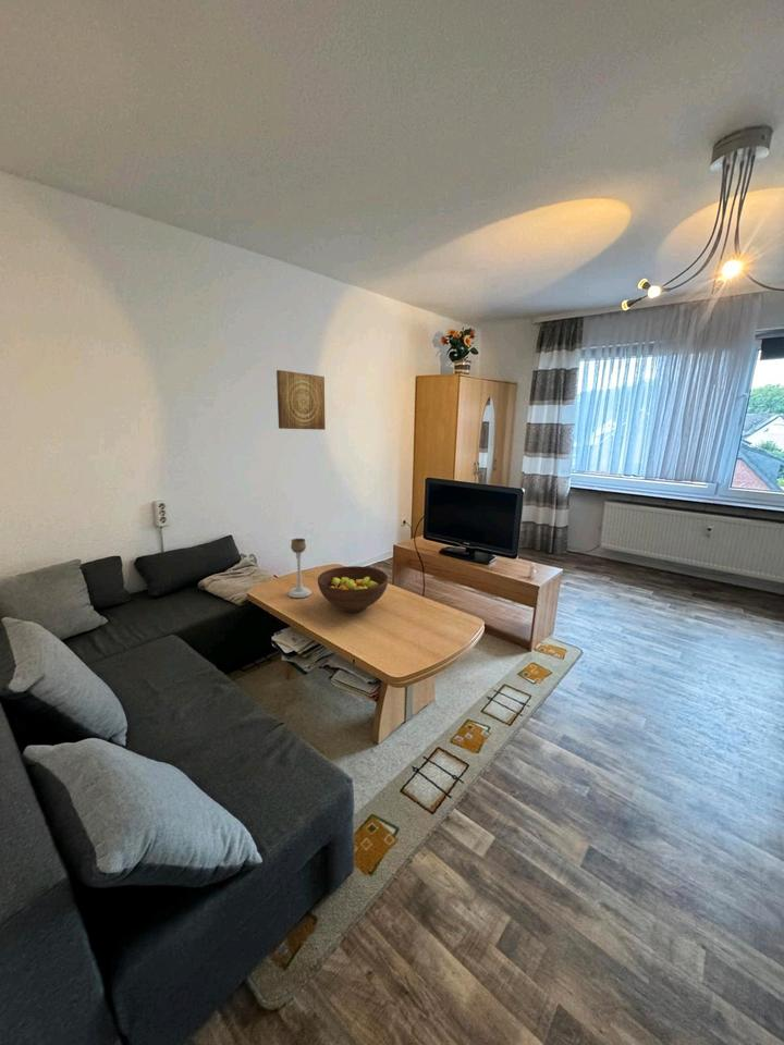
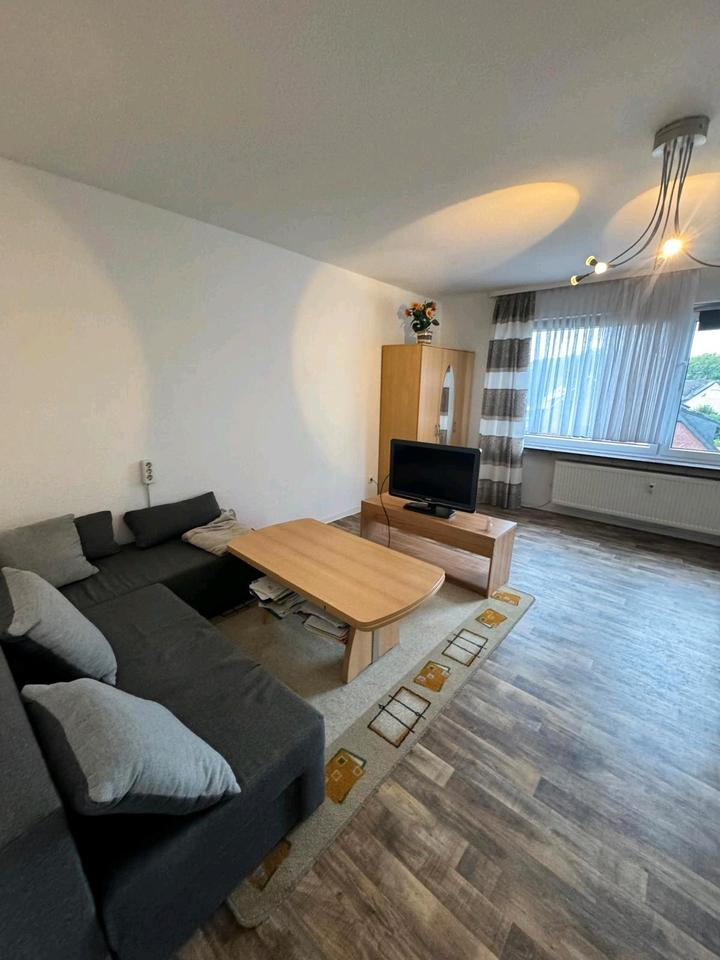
- candle holder [287,538,313,599]
- wall art [275,369,327,431]
- fruit bowl [317,565,389,613]
